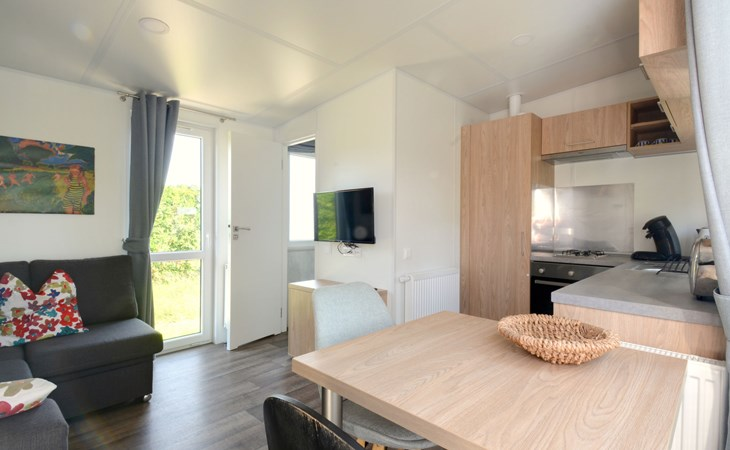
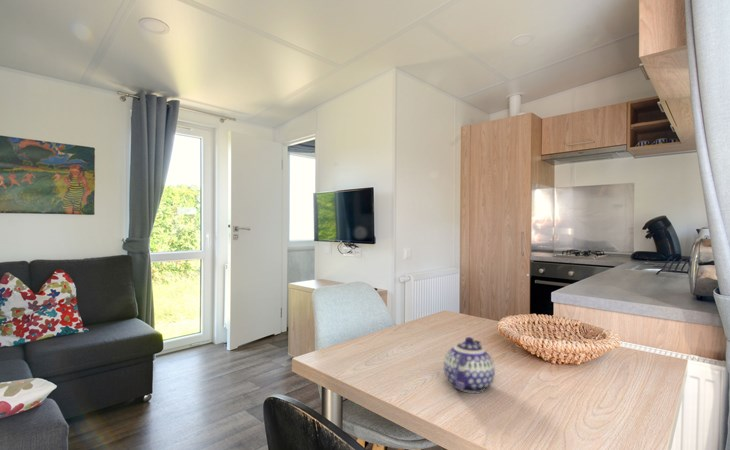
+ teapot [443,336,496,394]
